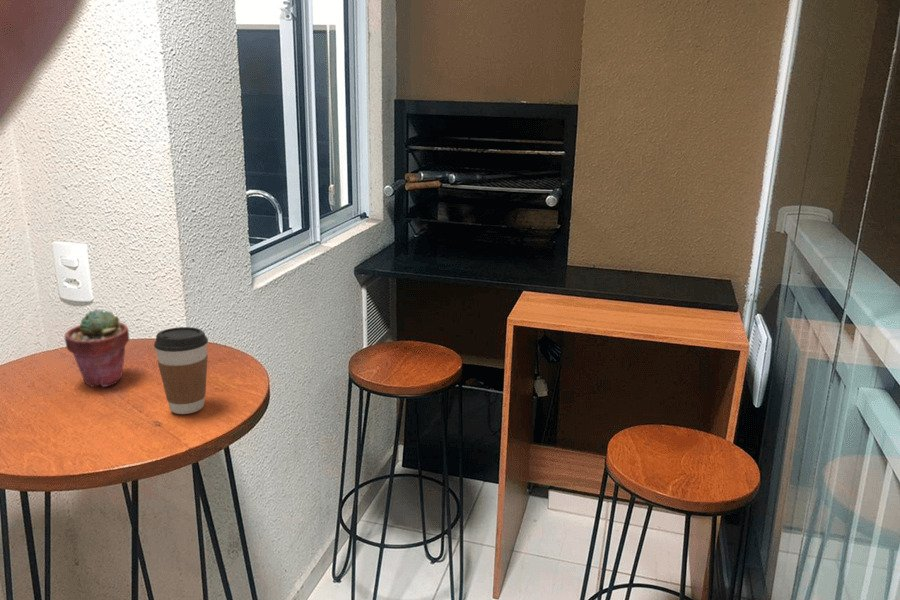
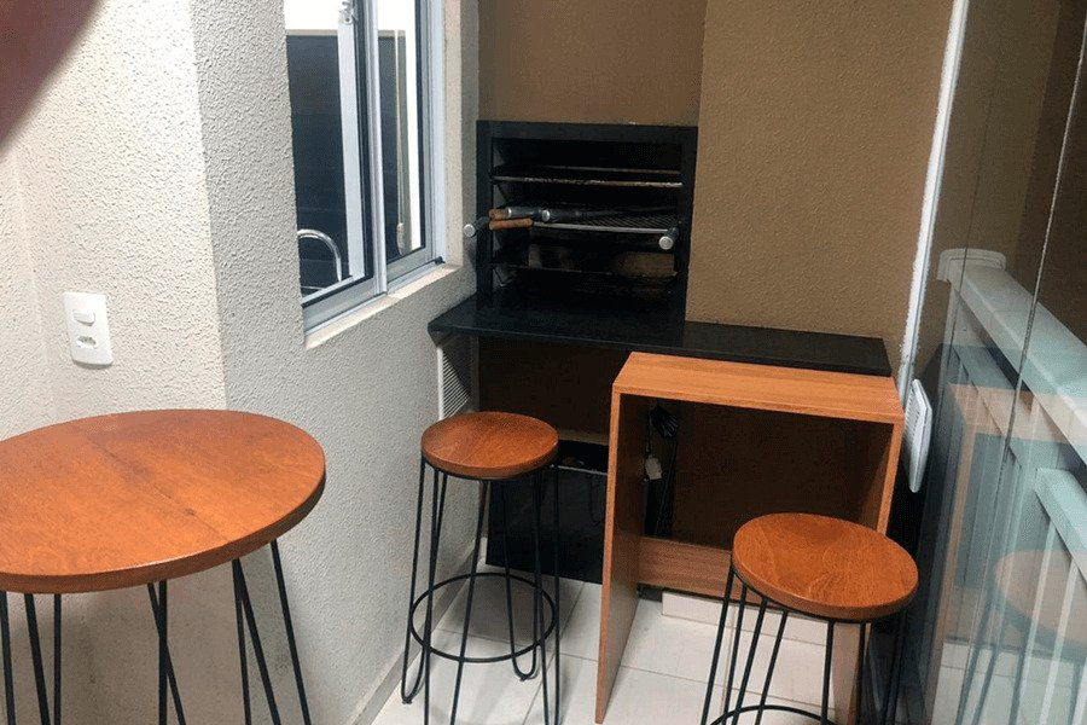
- potted succulent [63,308,130,388]
- coffee cup [153,326,209,415]
